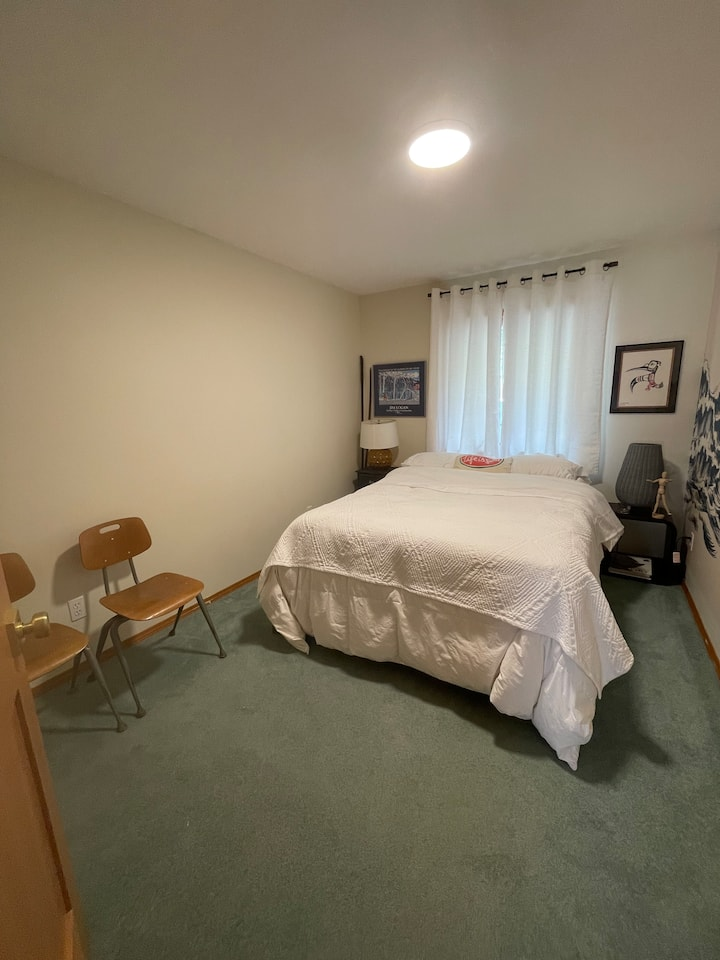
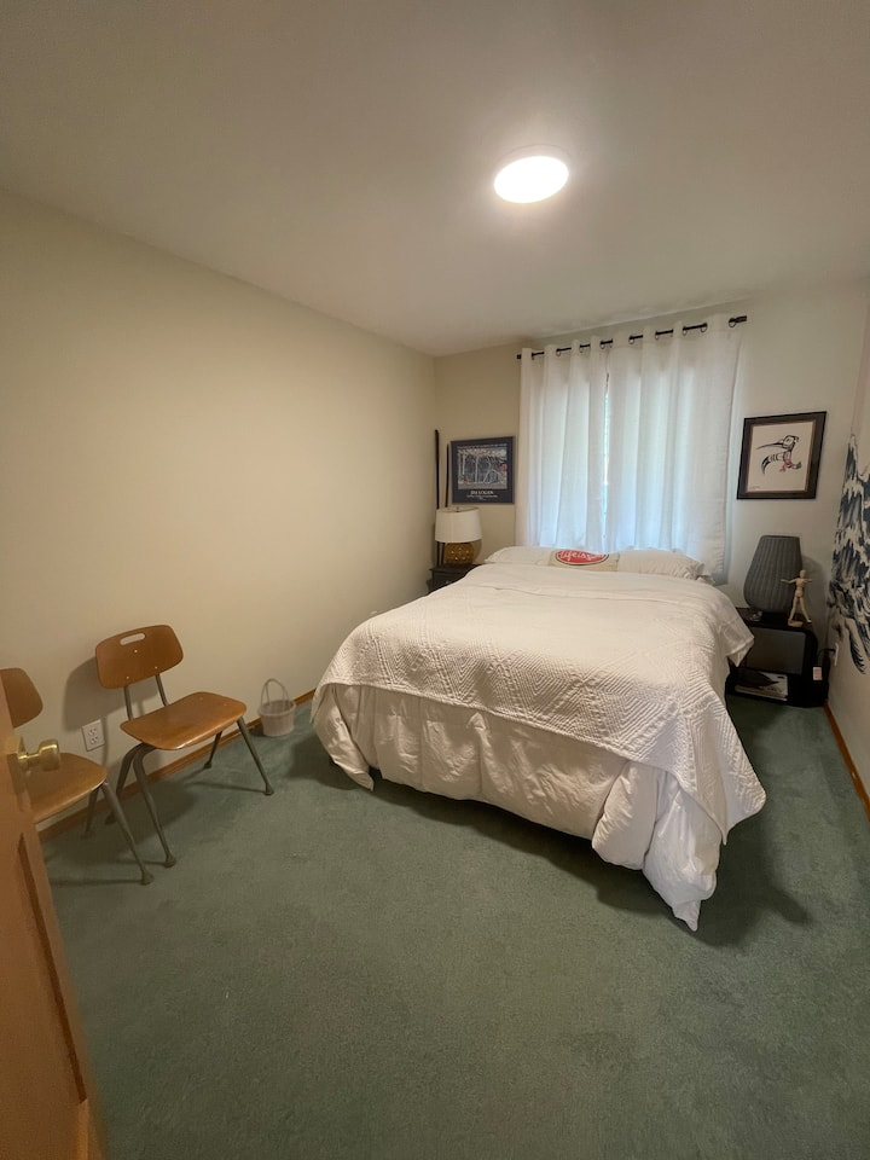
+ basket [256,677,297,738]
